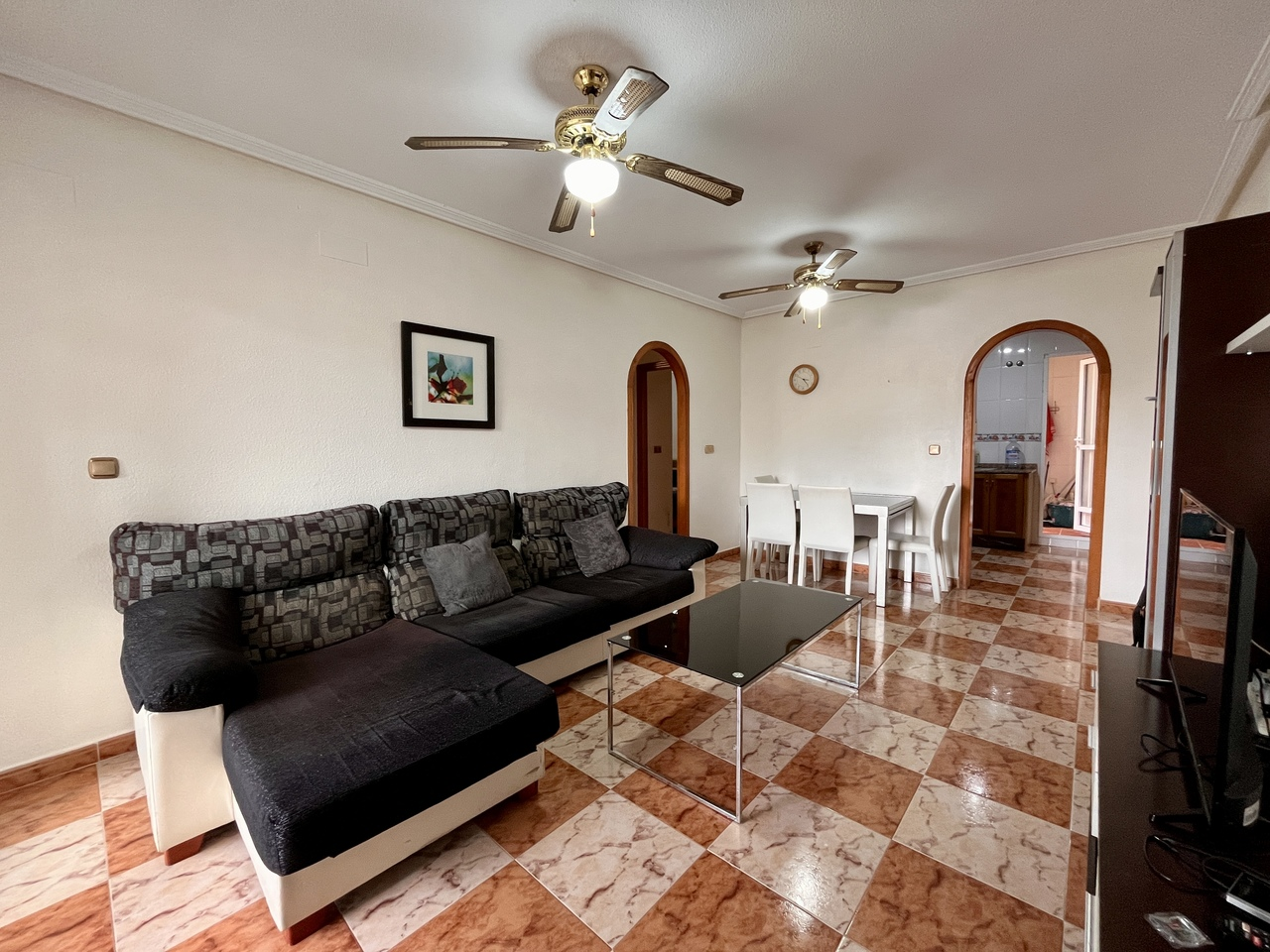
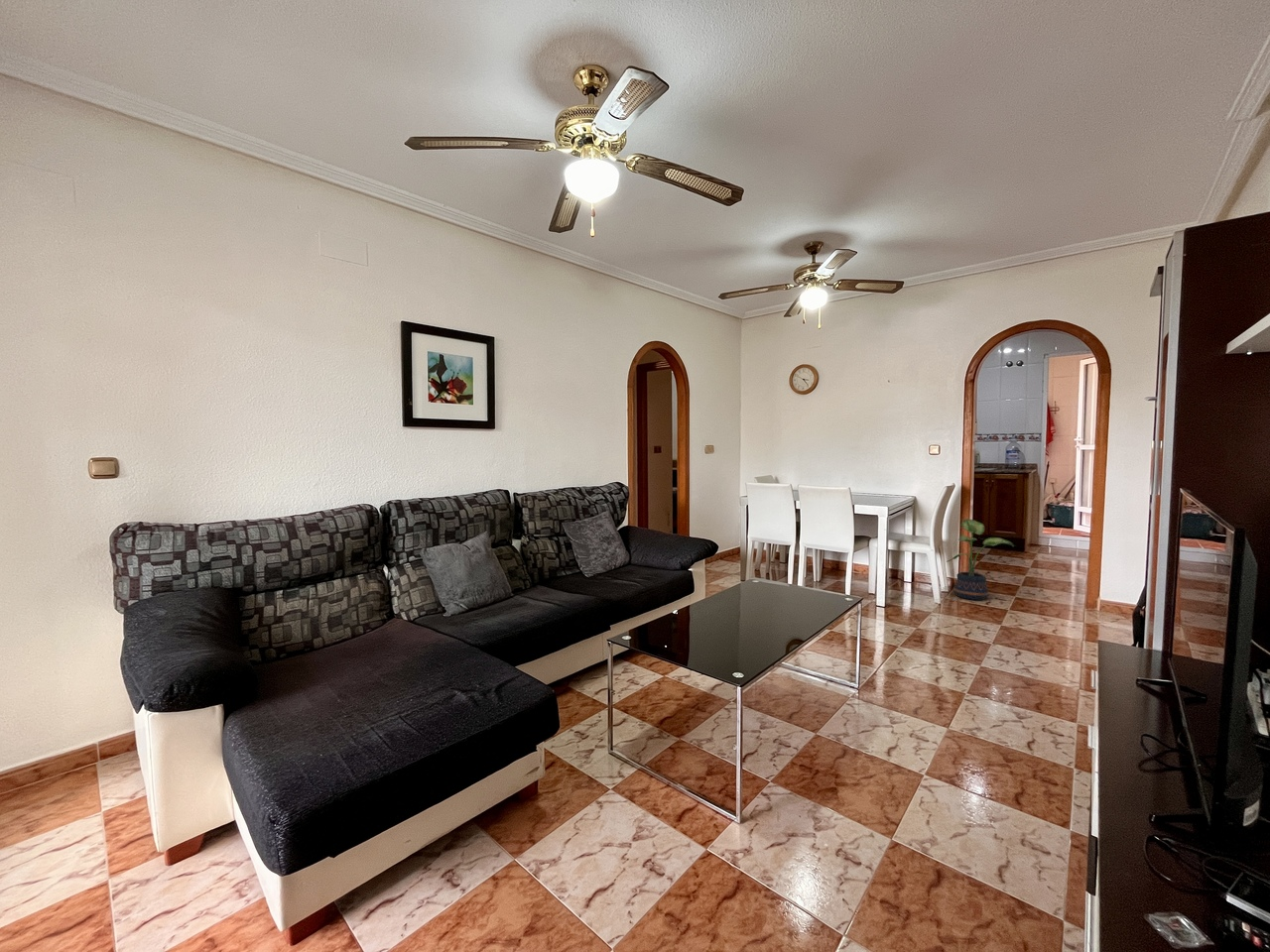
+ potted plant [946,518,1015,601]
